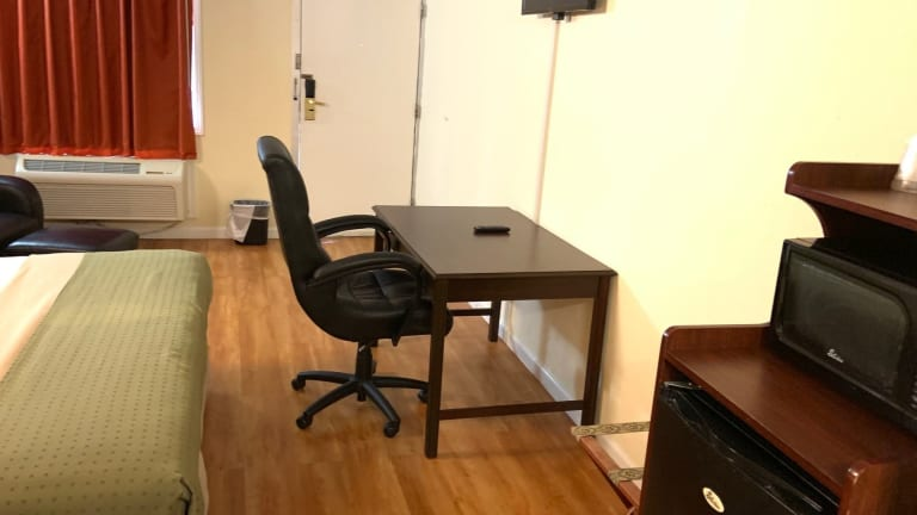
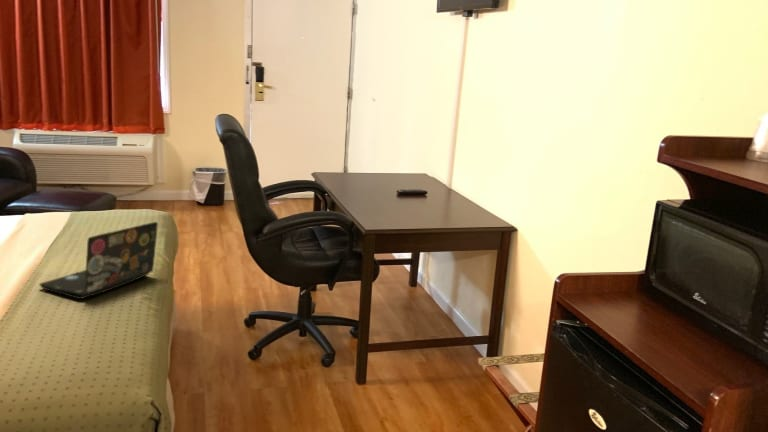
+ laptop [38,221,159,300]
